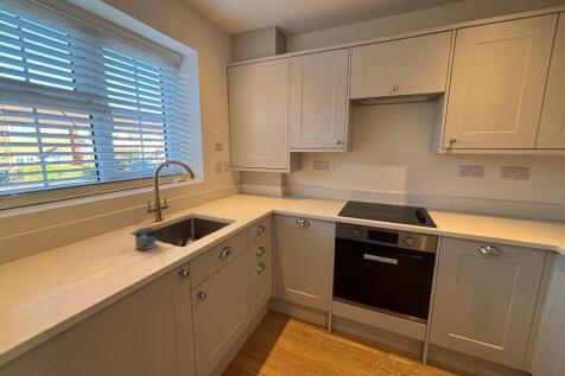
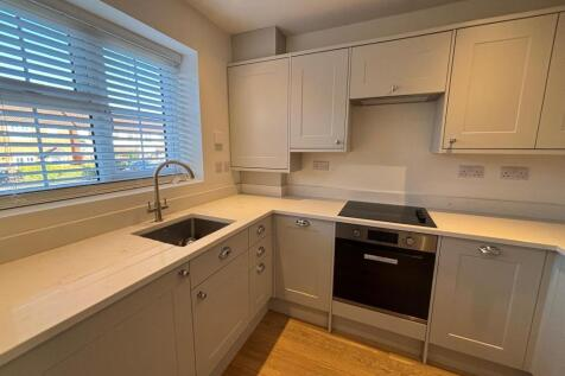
- mug [134,225,158,251]
